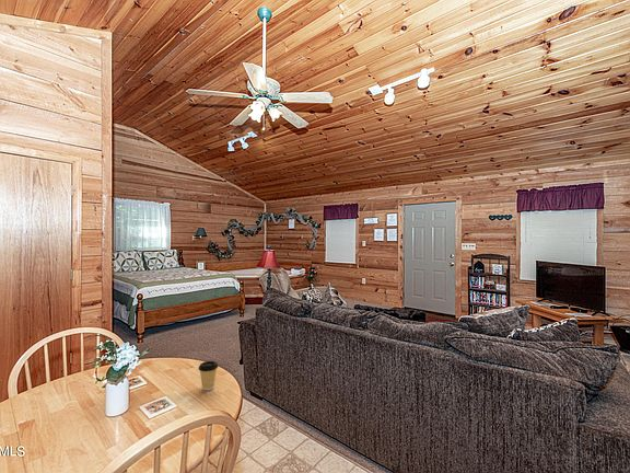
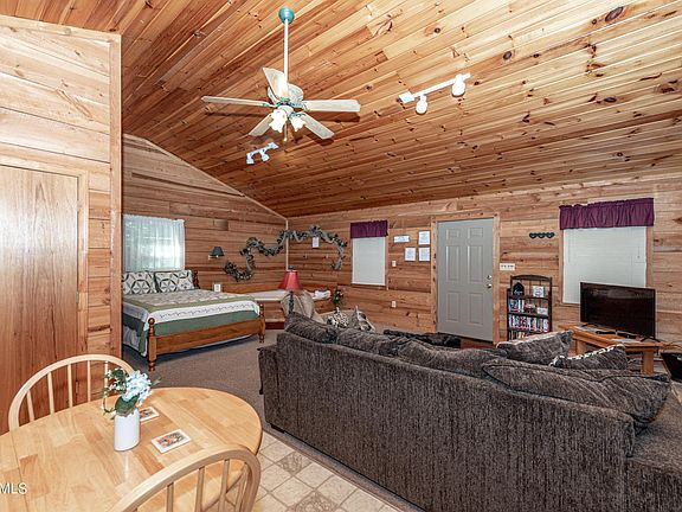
- coffee cup [198,360,219,391]
